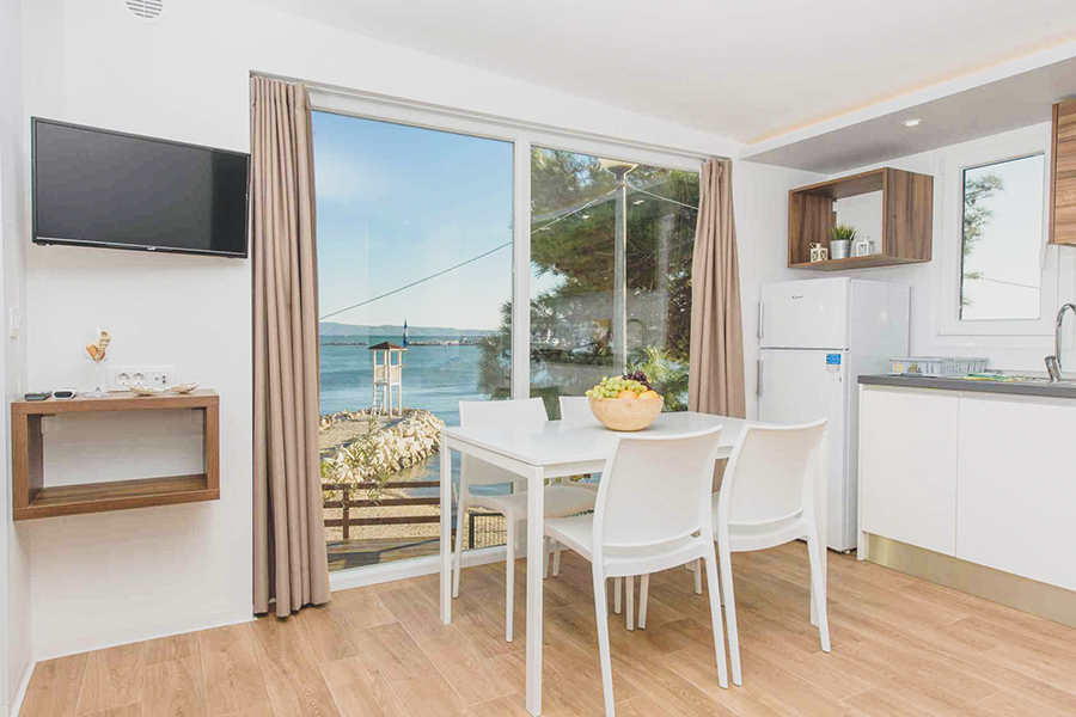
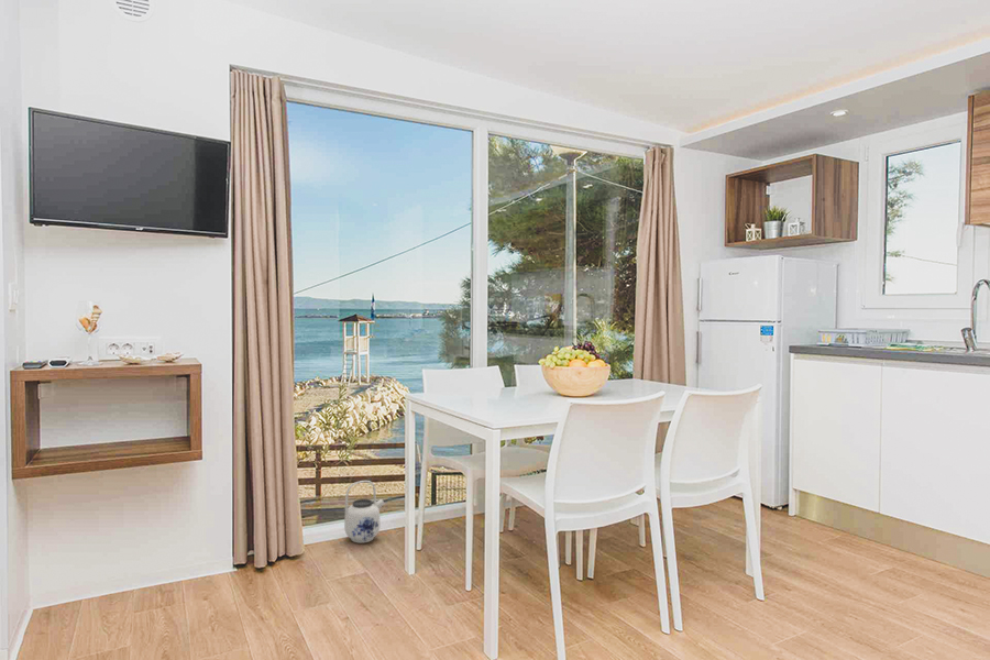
+ teapot [343,480,386,544]
